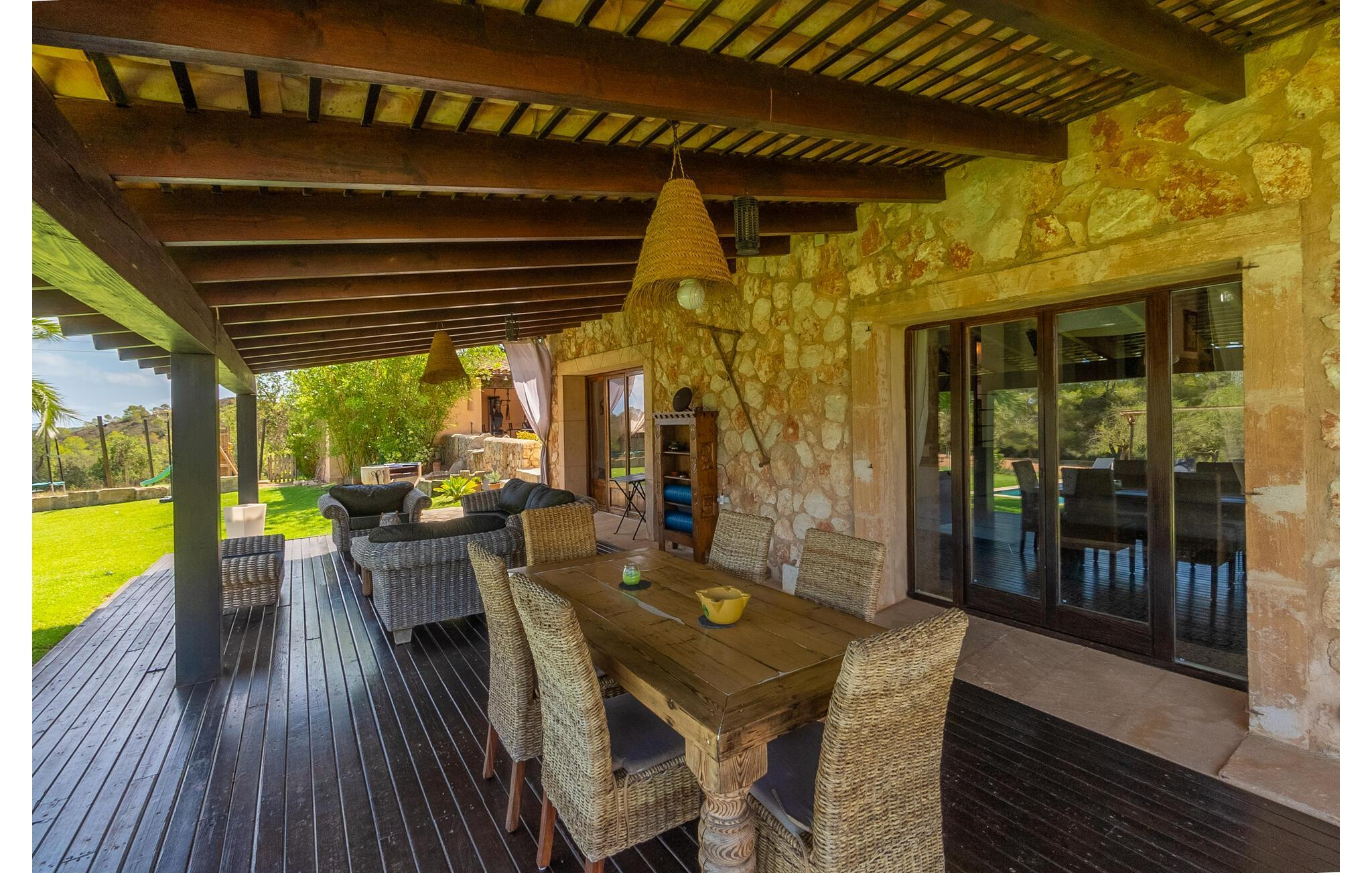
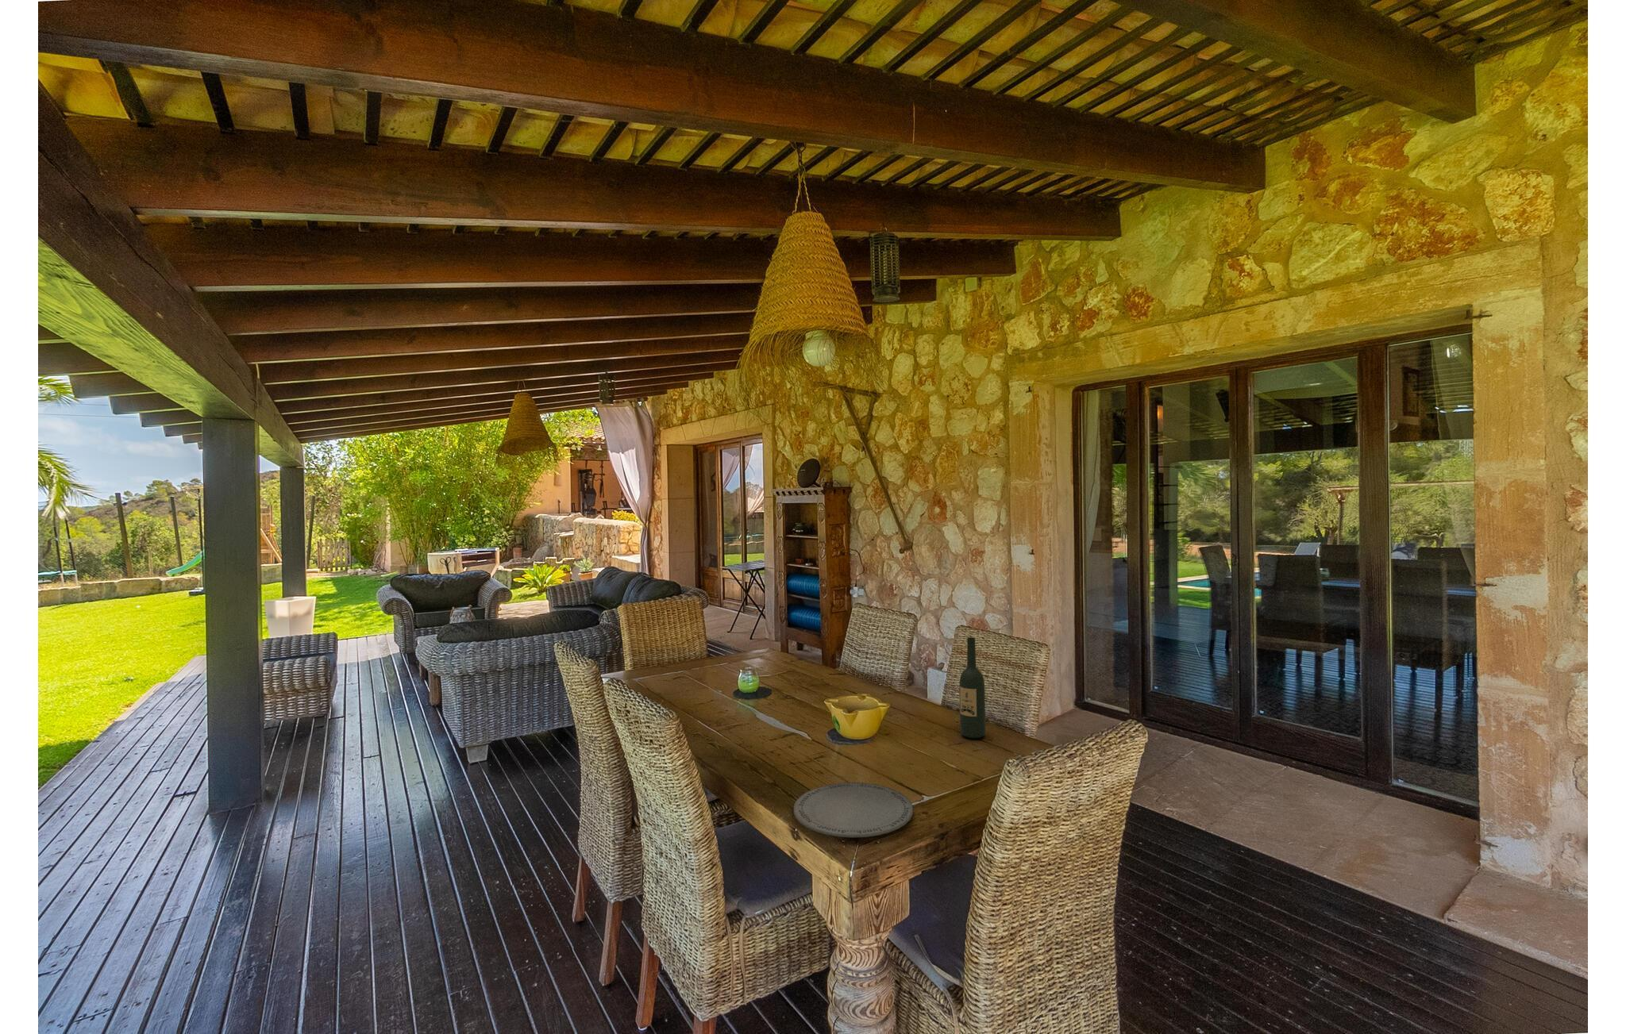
+ plate [793,782,914,839]
+ wine bottle [959,636,986,739]
